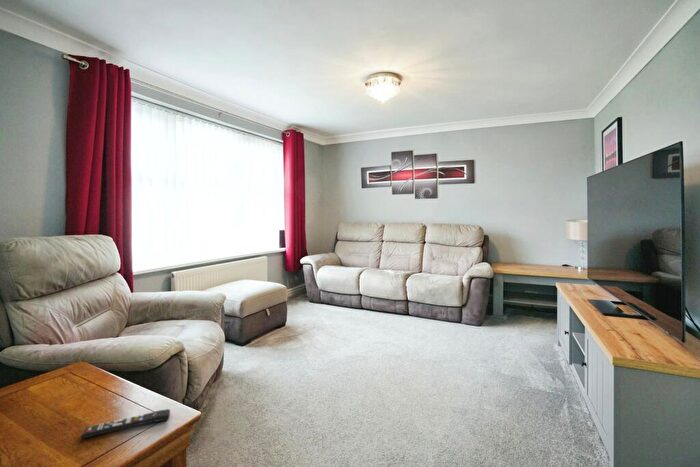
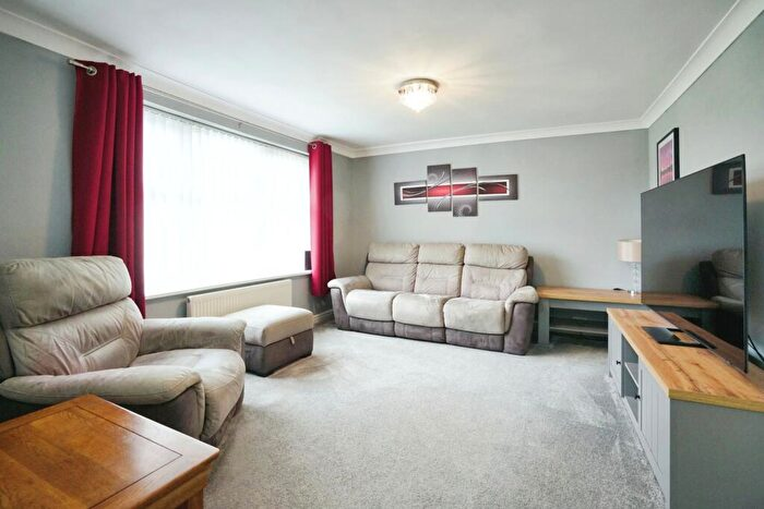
- remote control [80,408,171,440]
